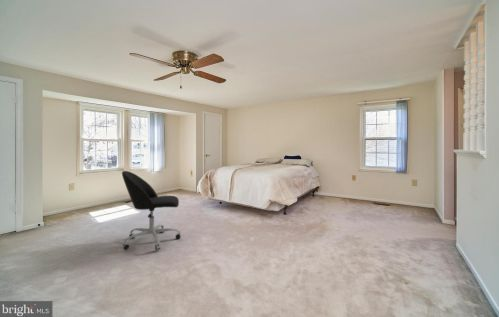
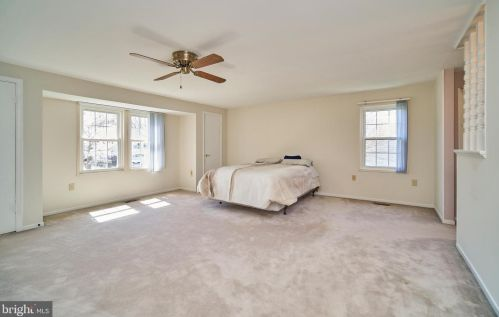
- office chair [121,170,182,251]
